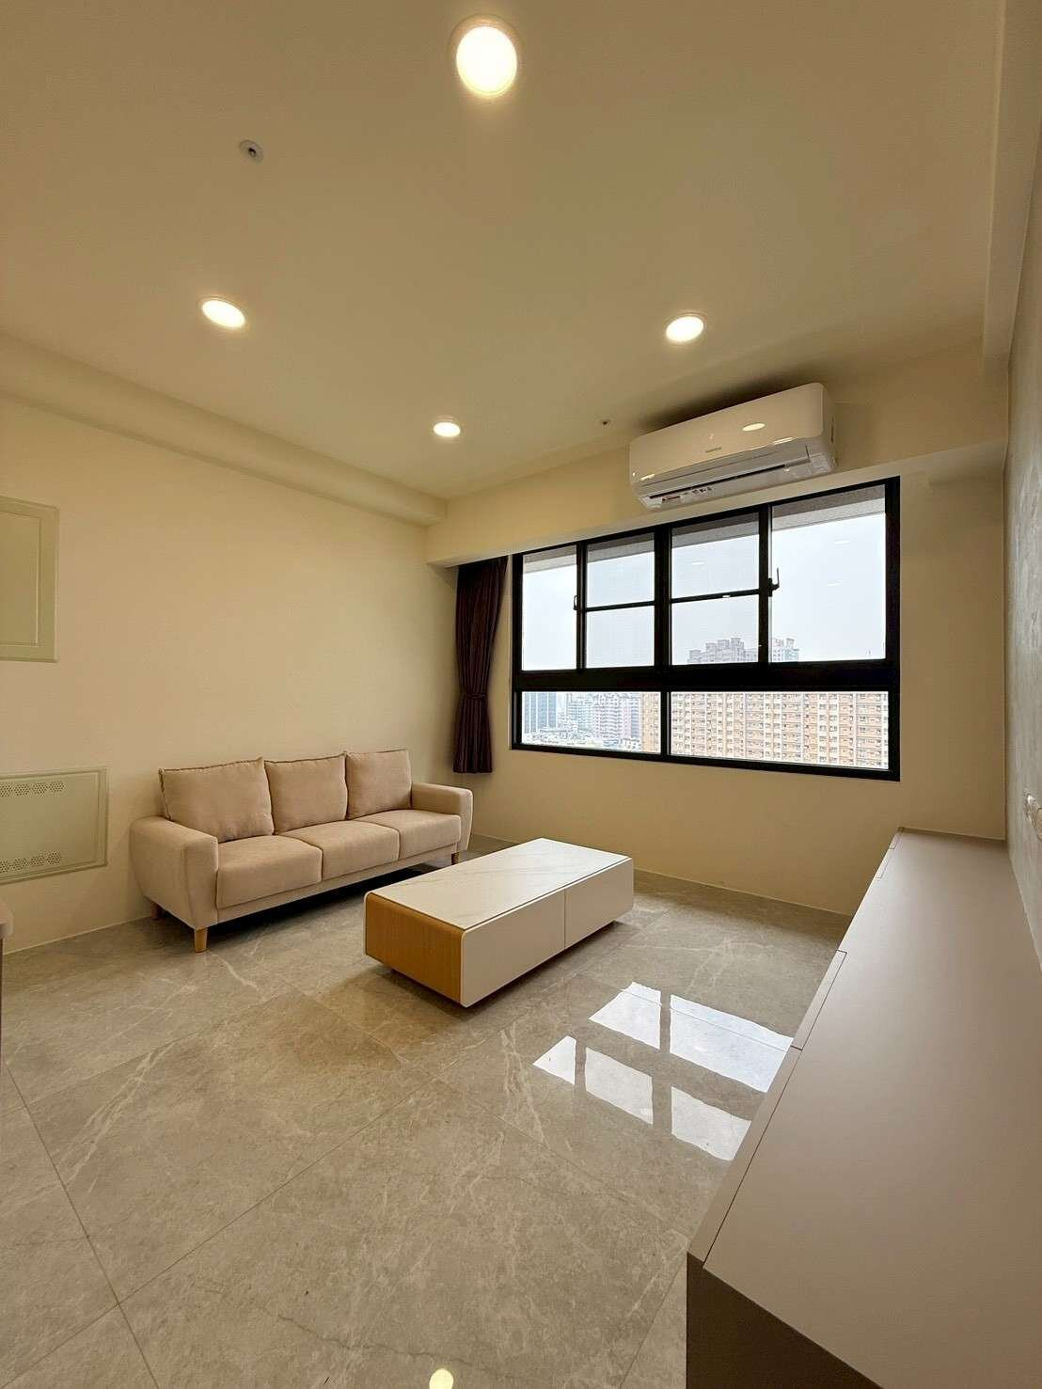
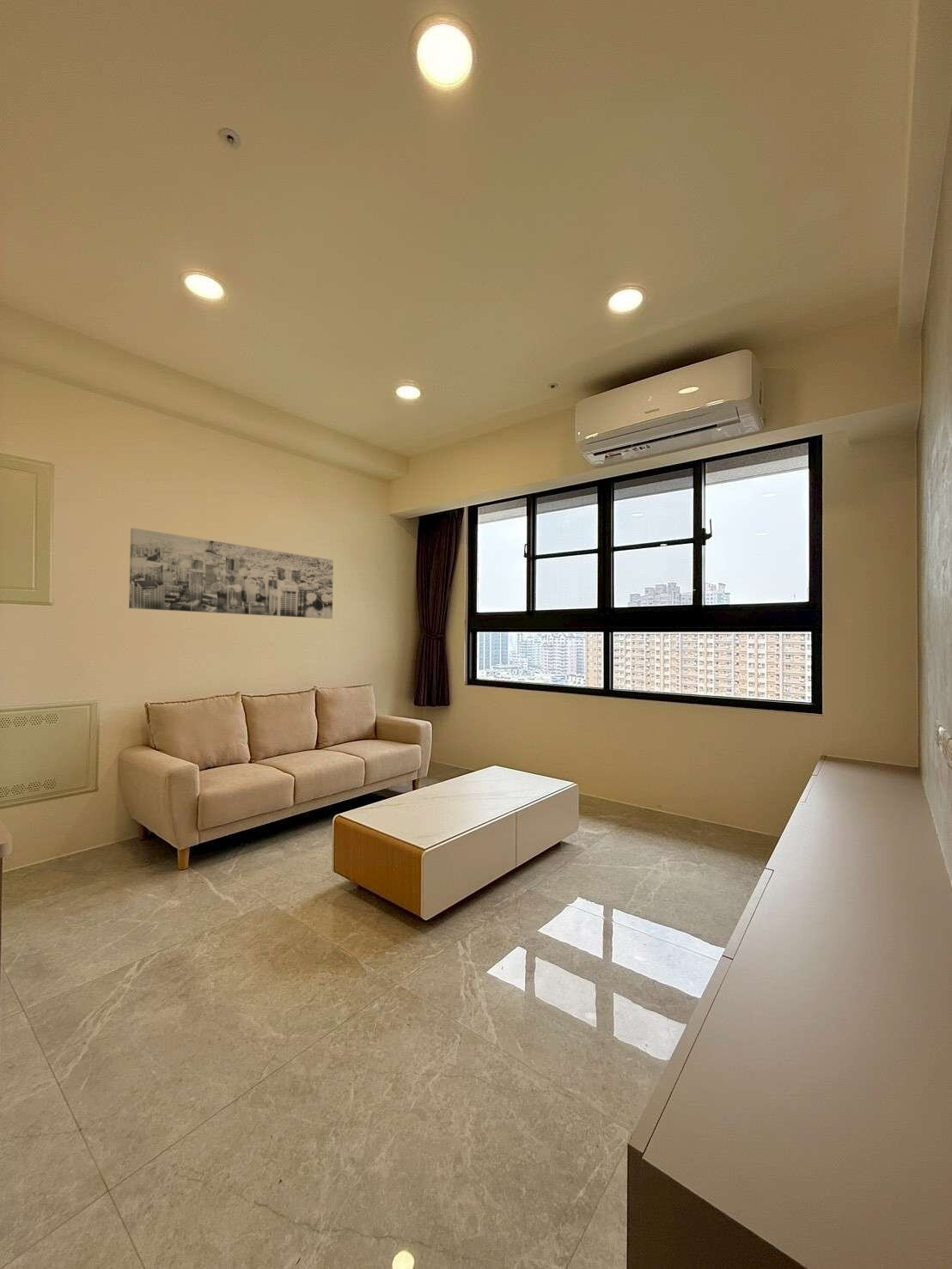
+ wall art [128,528,334,619]
